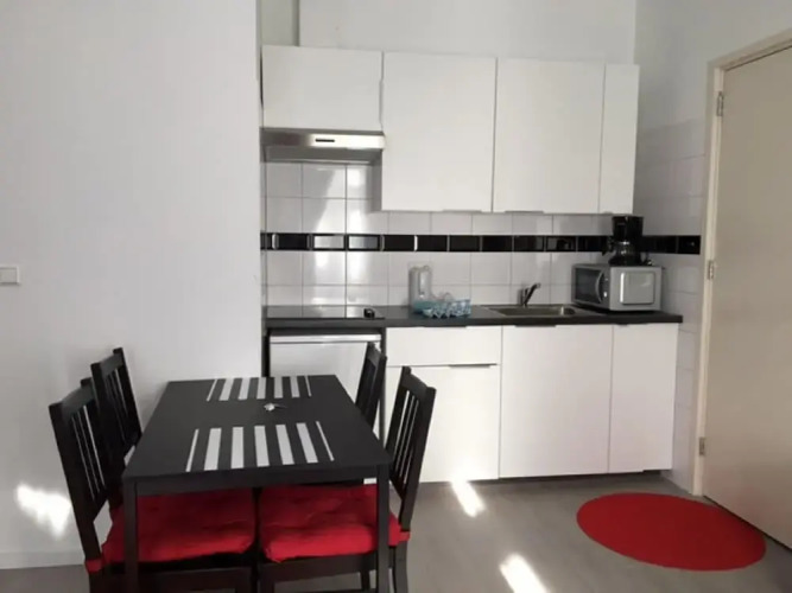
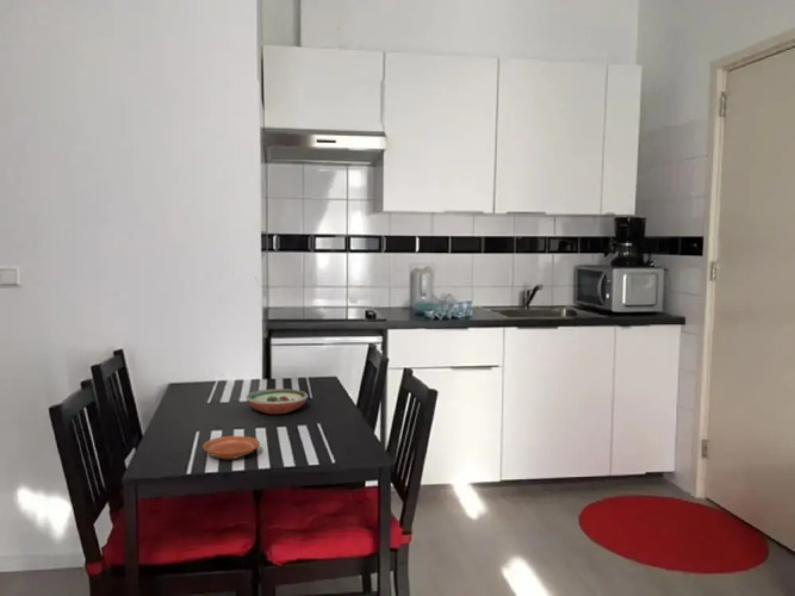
+ plate [201,435,261,460]
+ decorative bowl [244,387,309,415]
